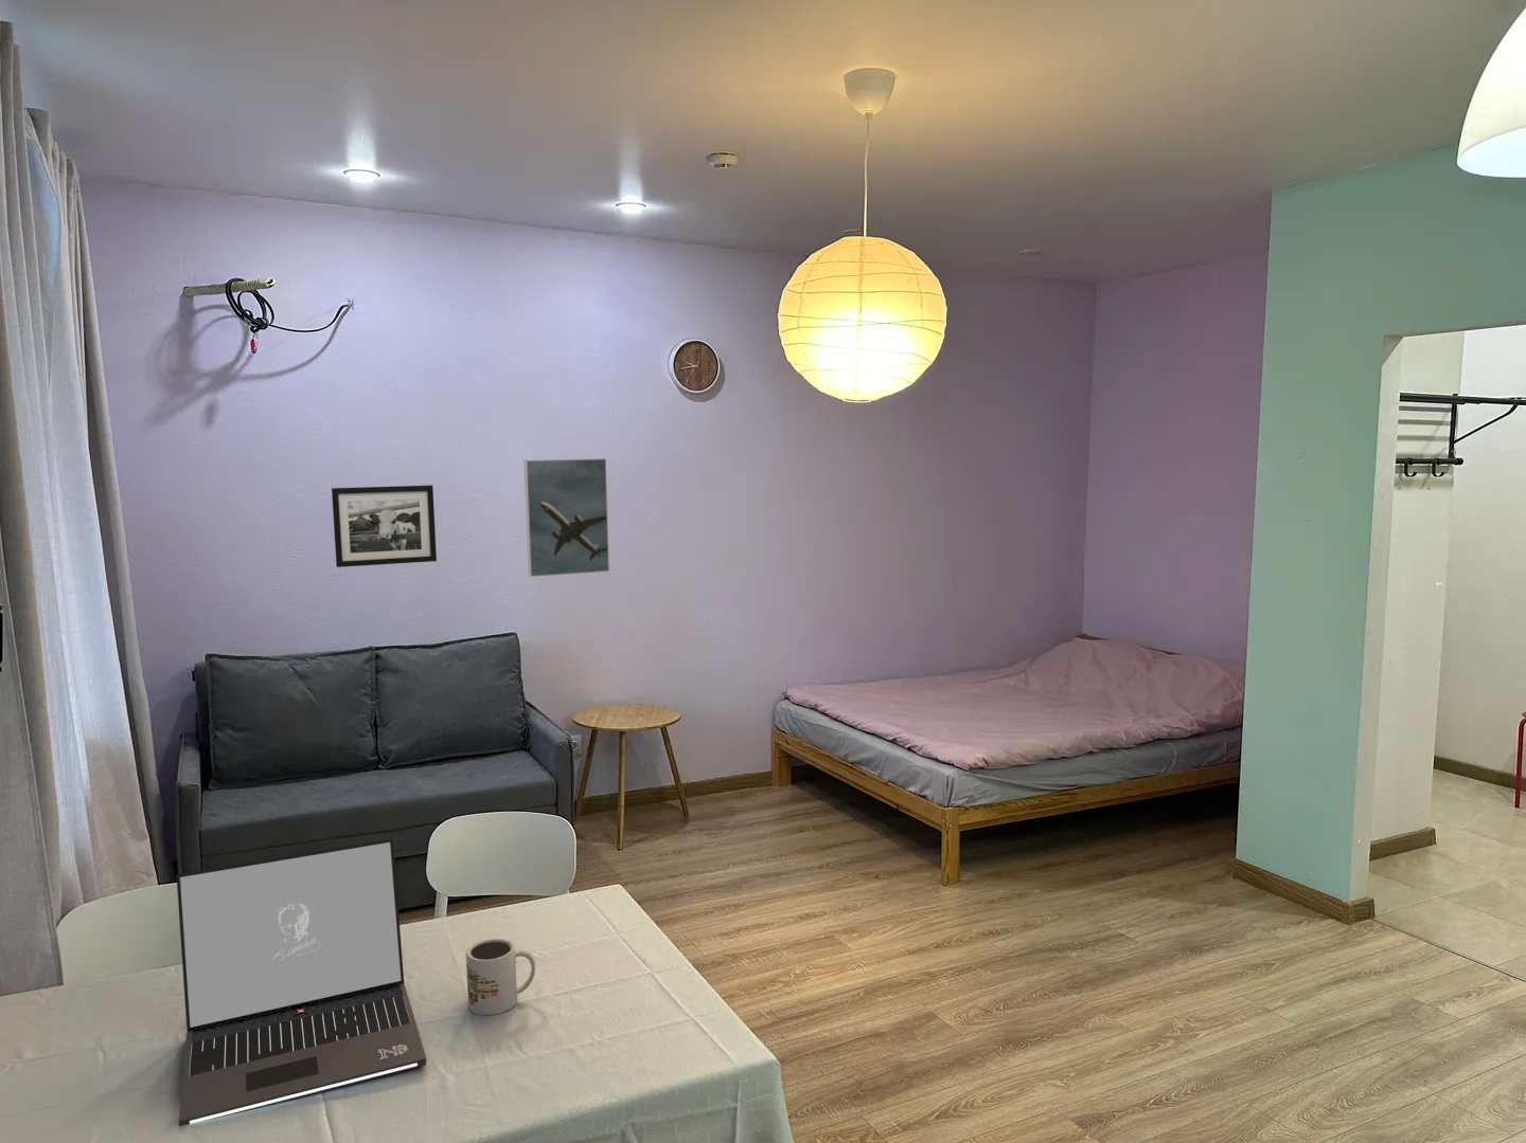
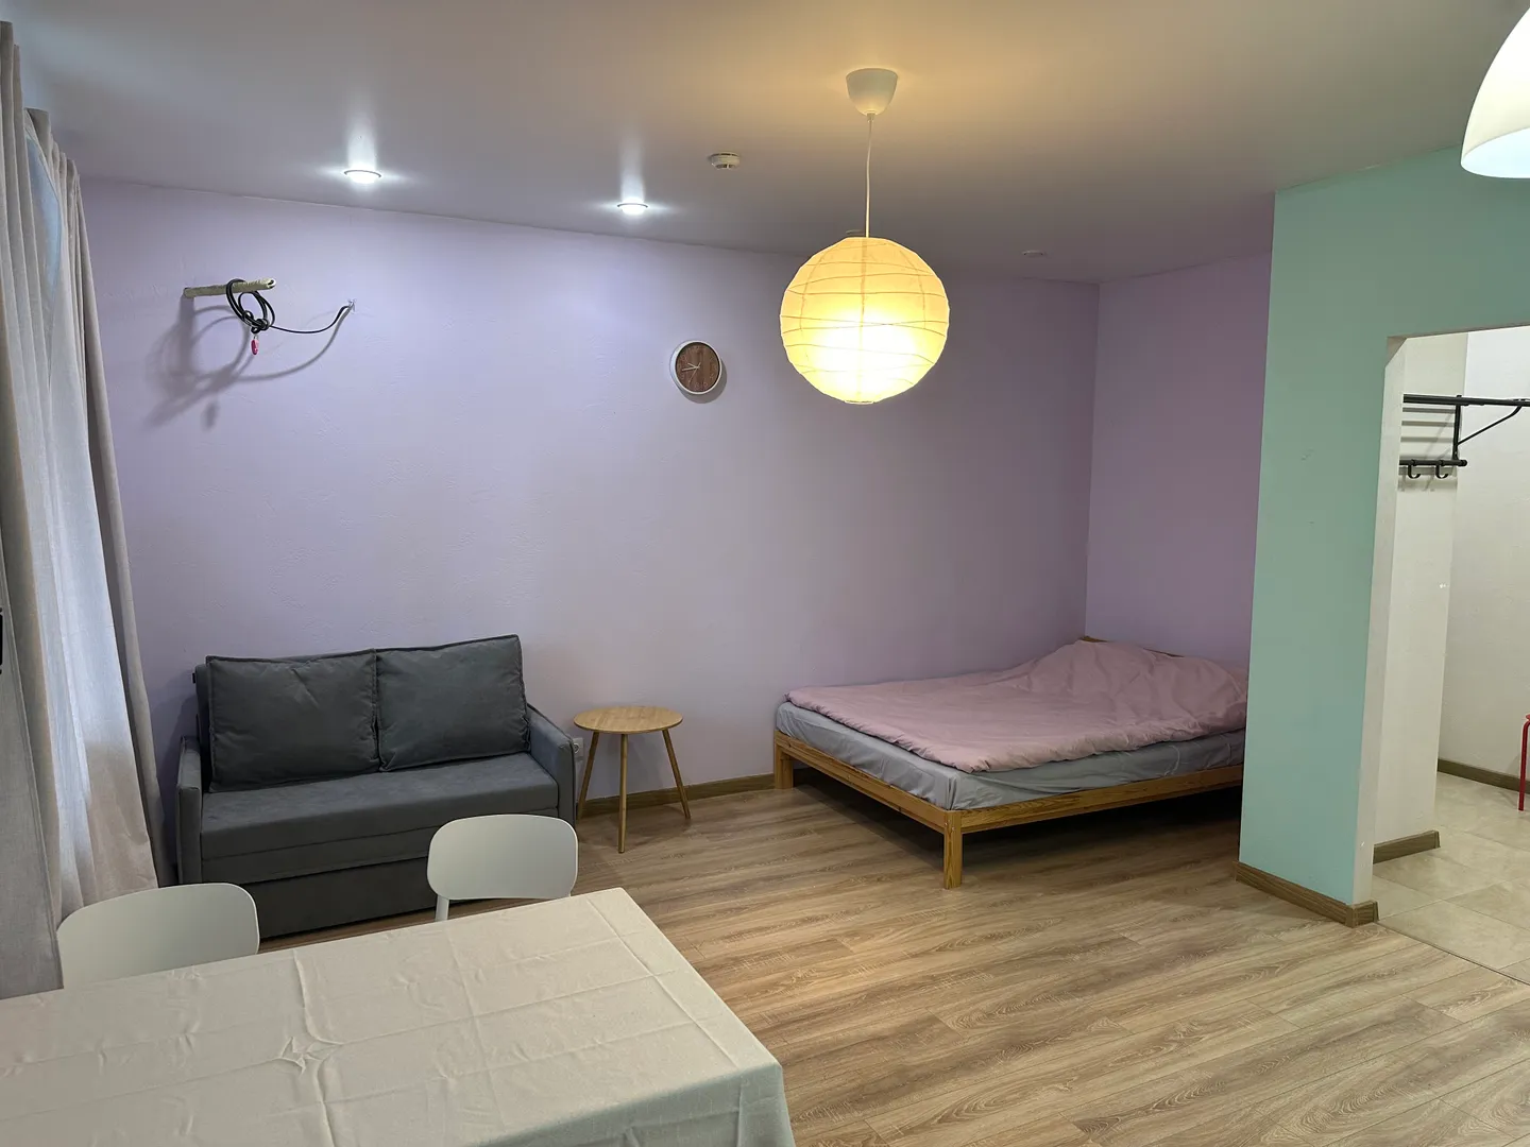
- laptop [175,838,427,1127]
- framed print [524,457,610,578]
- picture frame [330,484,437,568]
- mug [465,938,536,1016]
